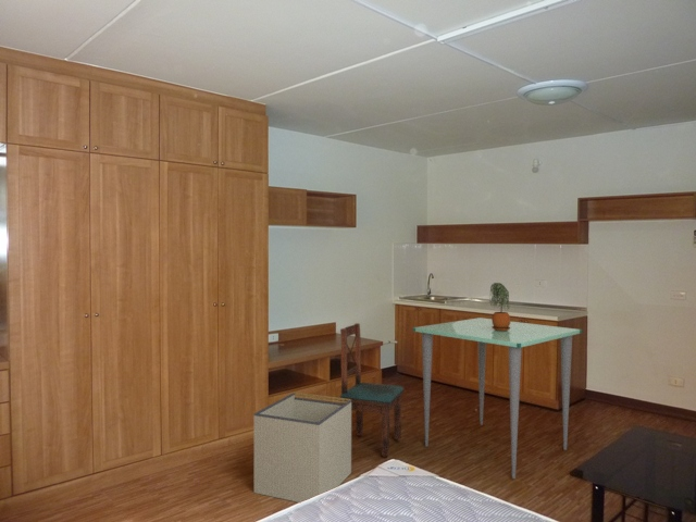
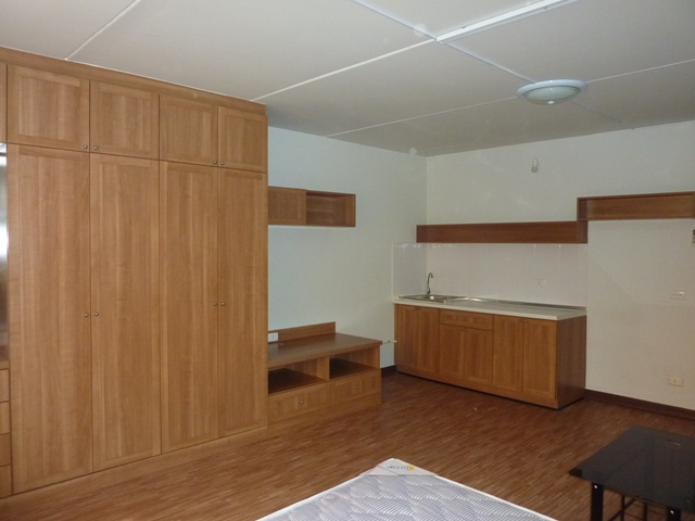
- dining chair [339,322,405,459]
- storage bin [253,391,352,504]
- potted plant [488,282,511,332]
- dining table [412,316,583,480]
